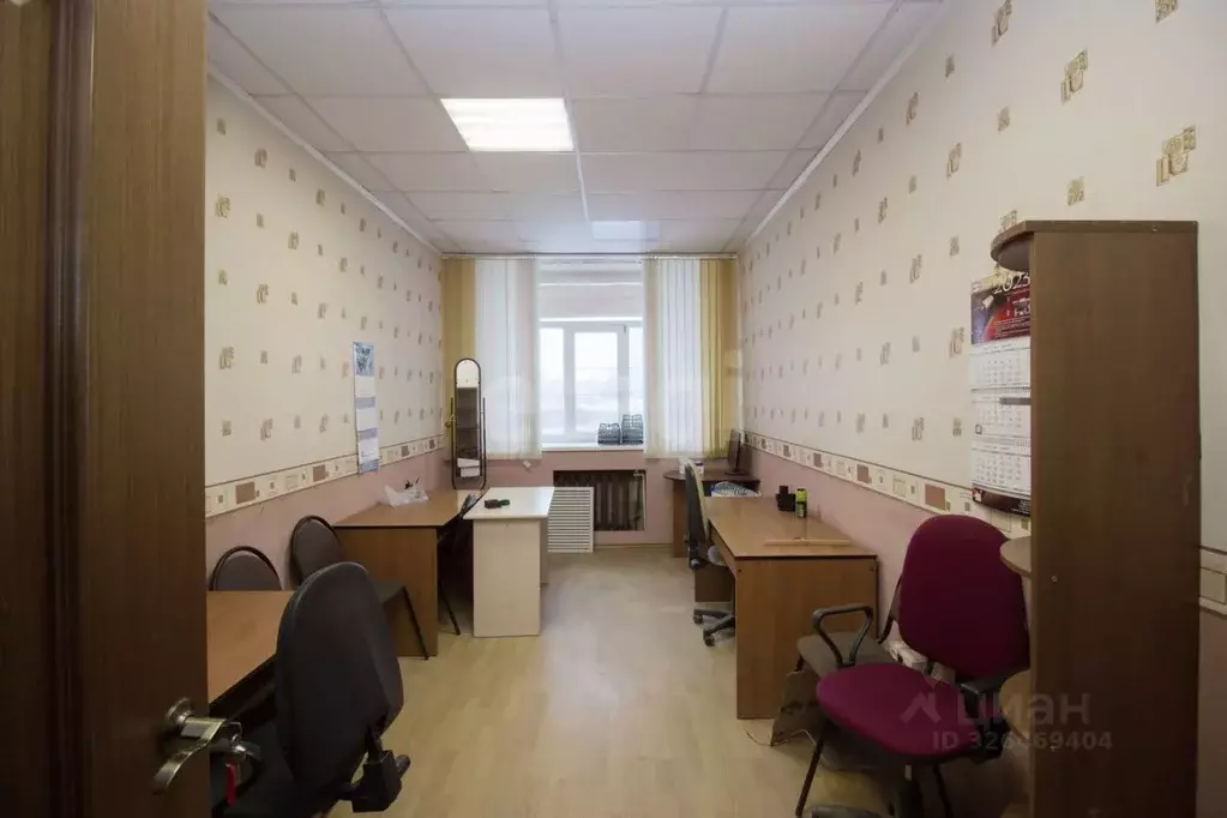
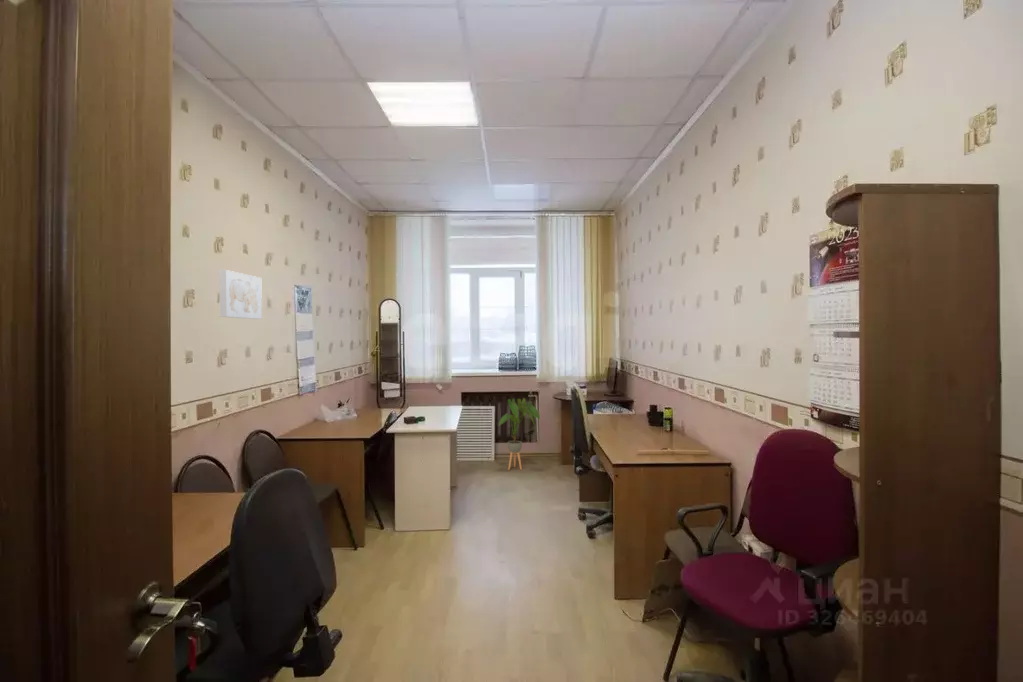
+ wall art [218,269,263,320]
+ house plant [498,397,541,471]
